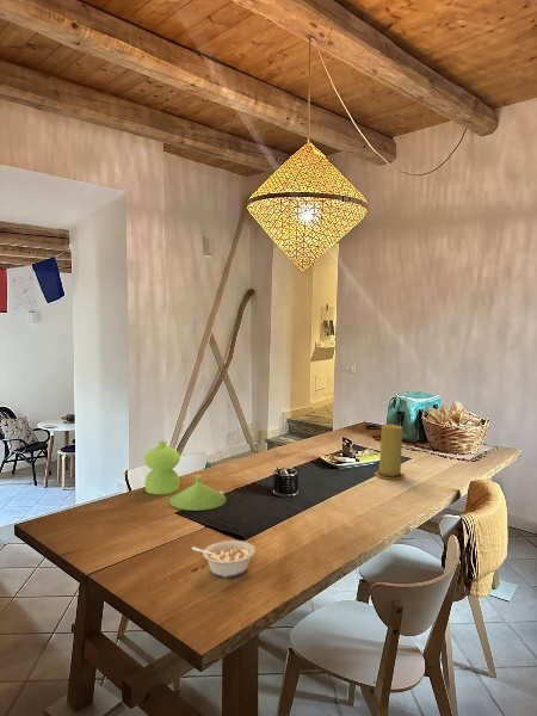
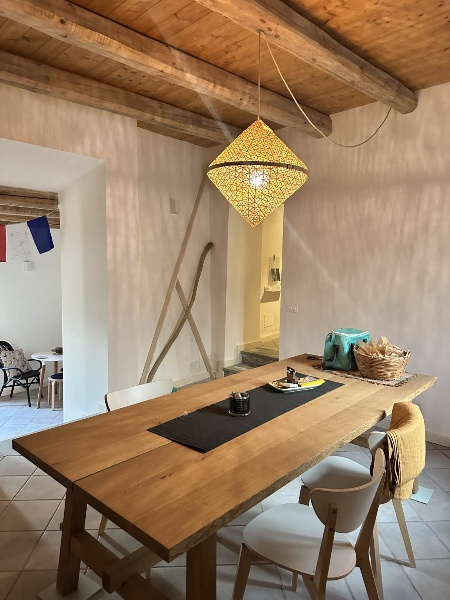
- vase [143,440,228,512]
- candle [374,424,405,480]
- legume [191,539,257,579]
